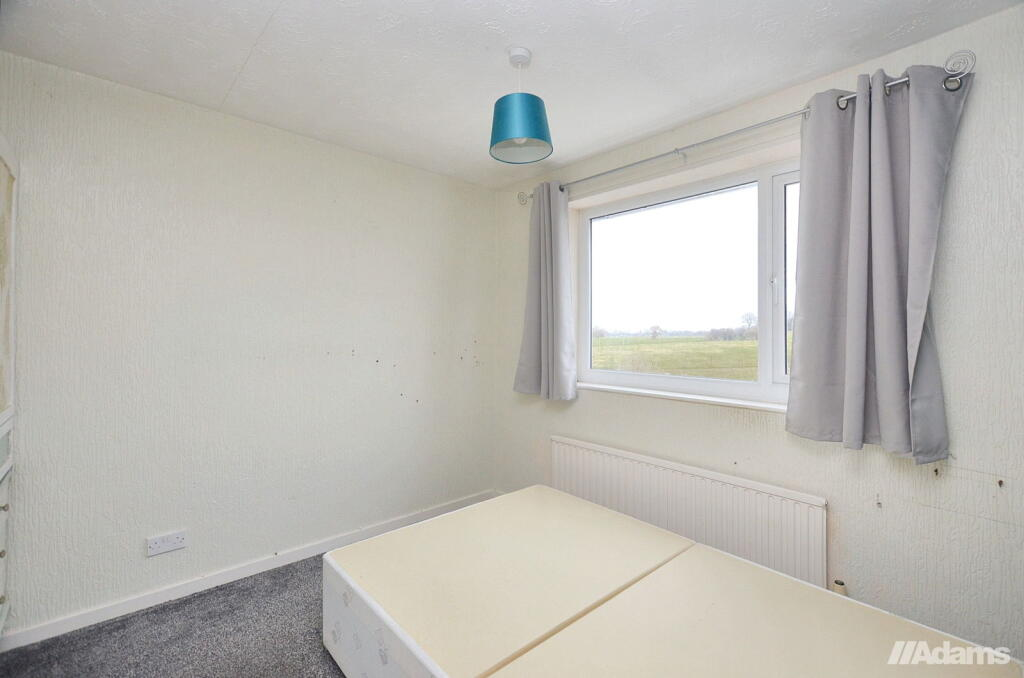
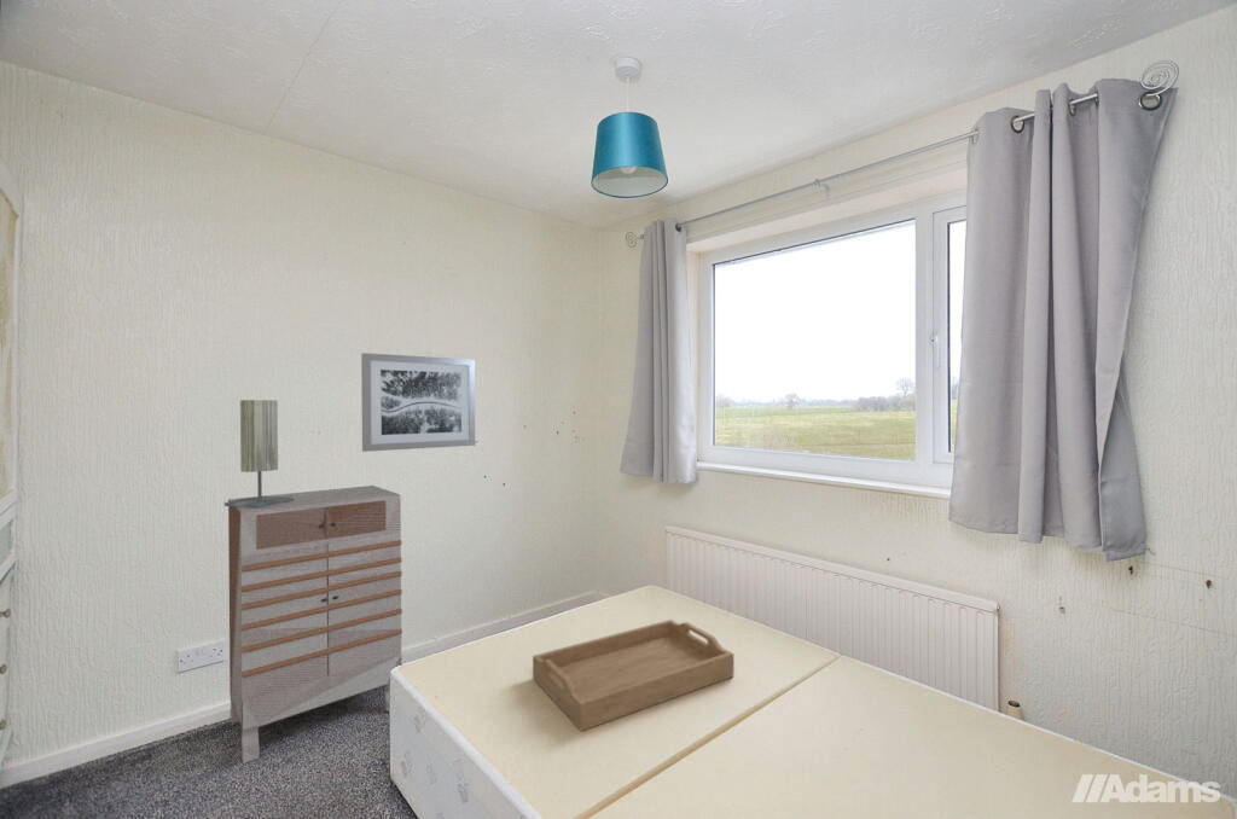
+ serving tray [532,618,734,732]
+ dresser [227,484,403,765]
+ wall art [360,352,476,453]
+ table lamp [223,399,294,509]
